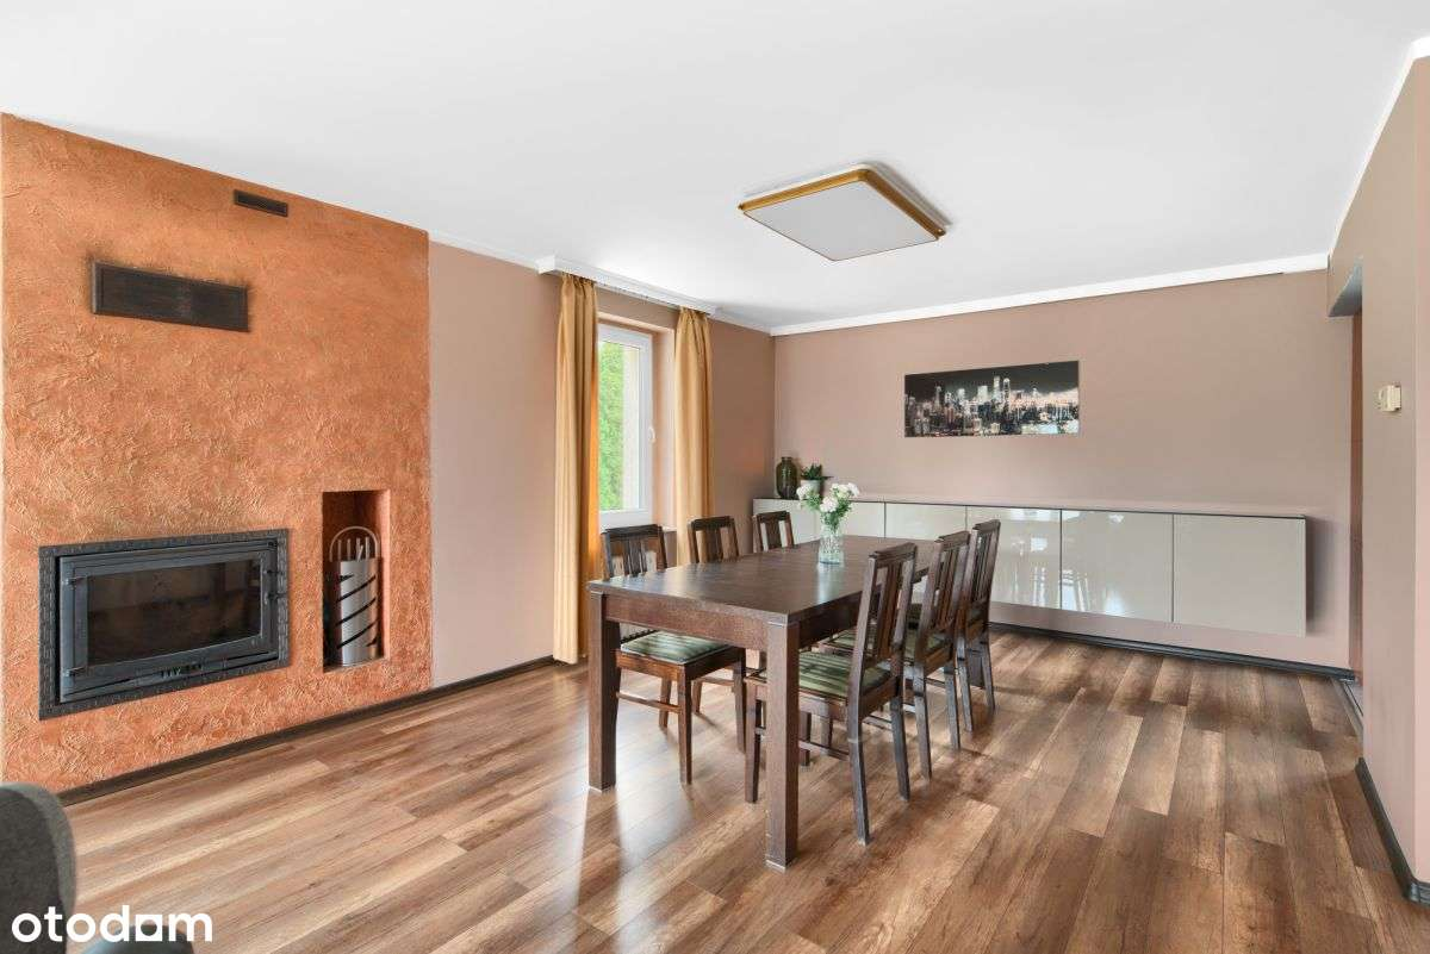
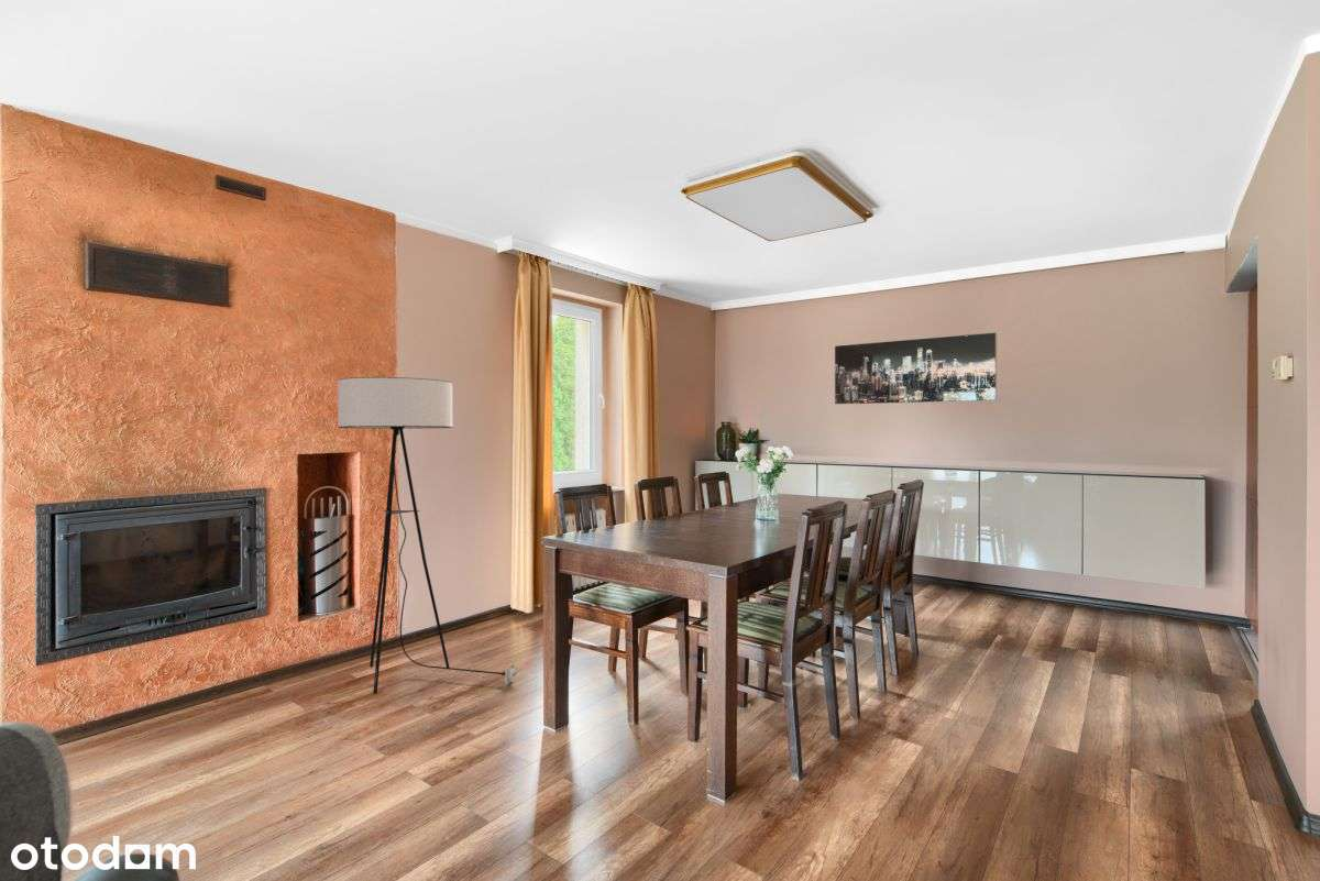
+ floor lamp [337,376,521,695]
